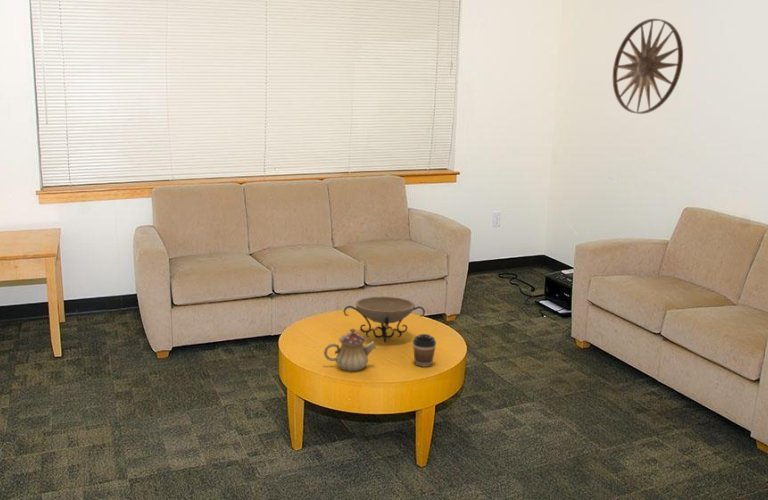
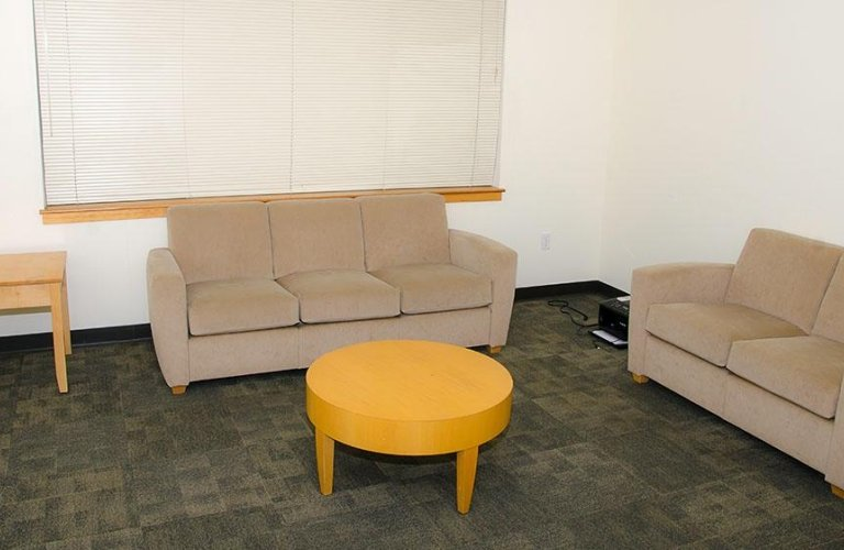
- coffee cup [412,333,437,368]
- wall art [612,18,684,115]
- decorative bowl [343,296,426,343]
- teapot [323,328,377,372]
